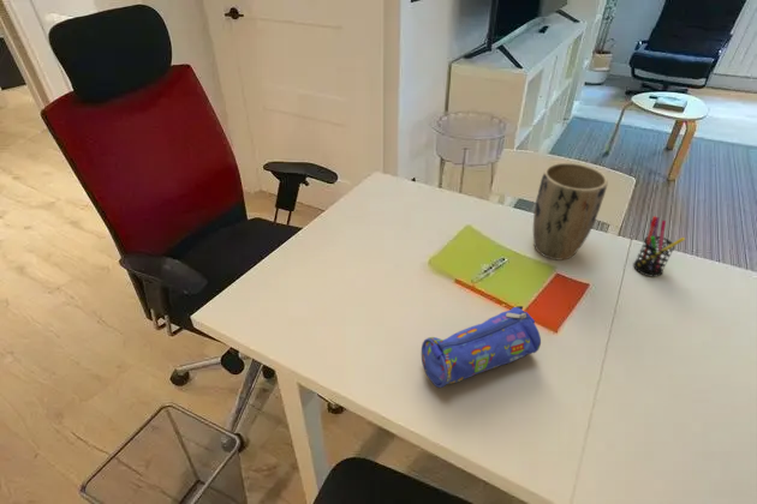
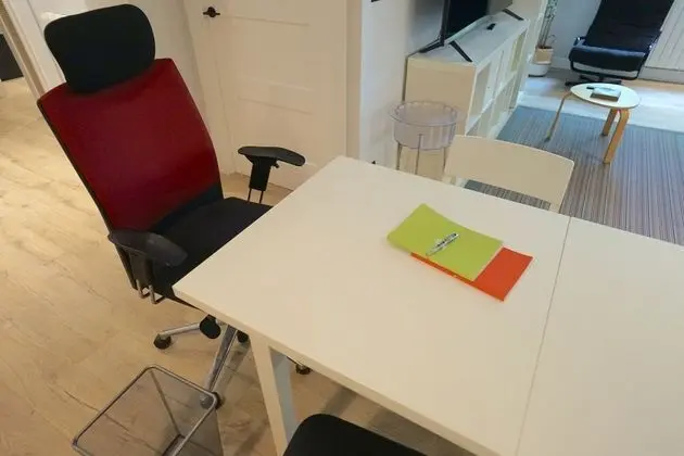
- pencil case [421,305,542,389]
- plant pot [532,162,609,262]
- pen holder [632,215,686,278]
